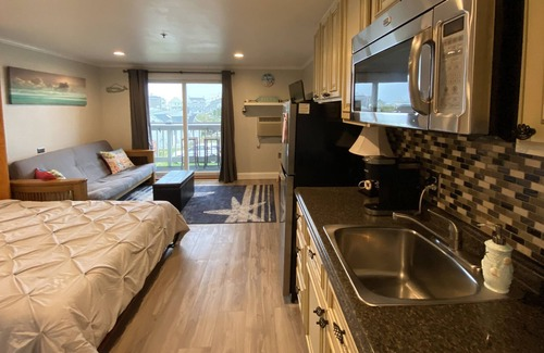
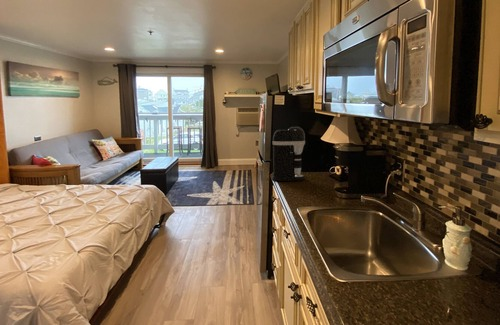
+ coffee maker [271,126,306,182]
